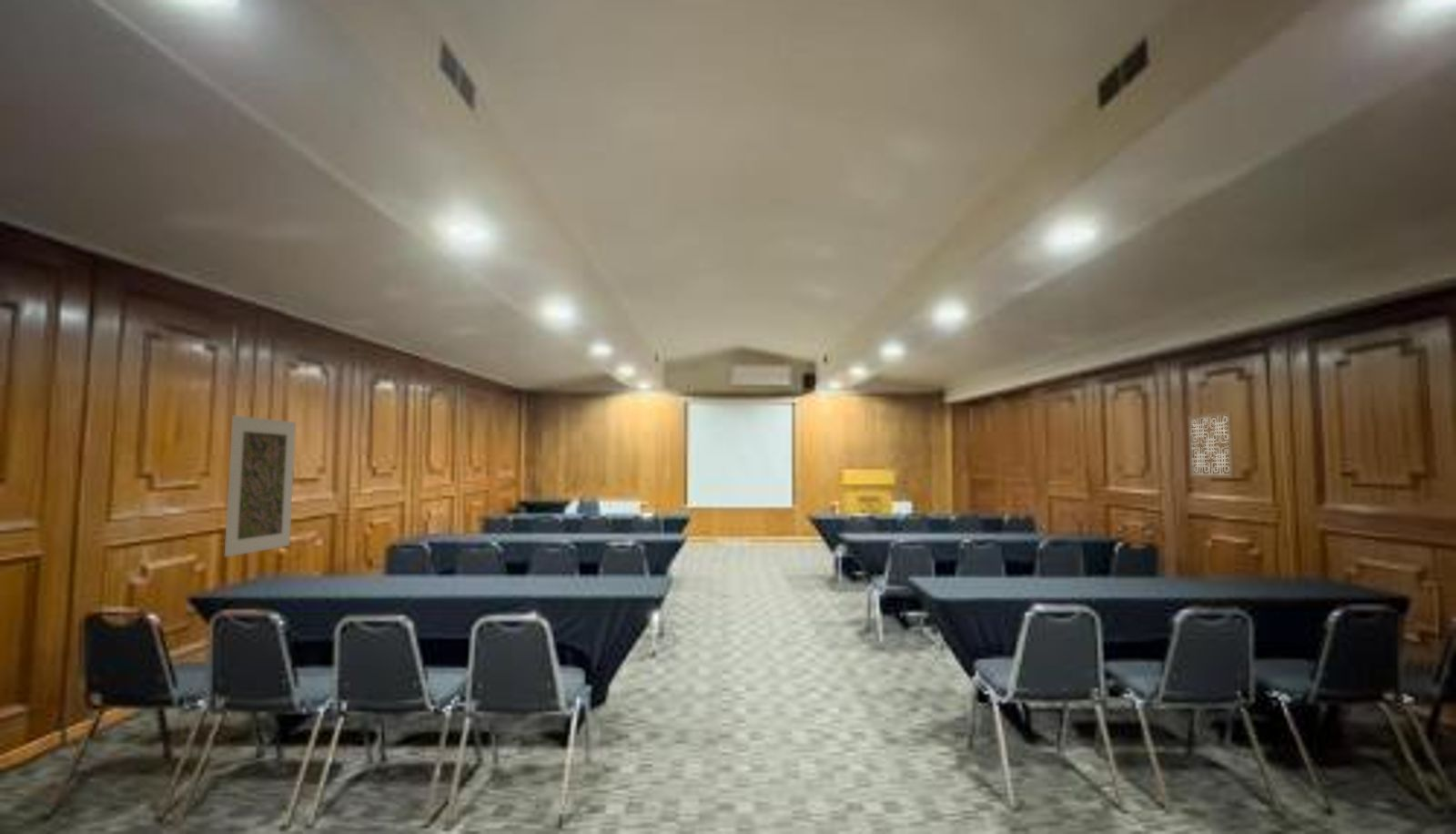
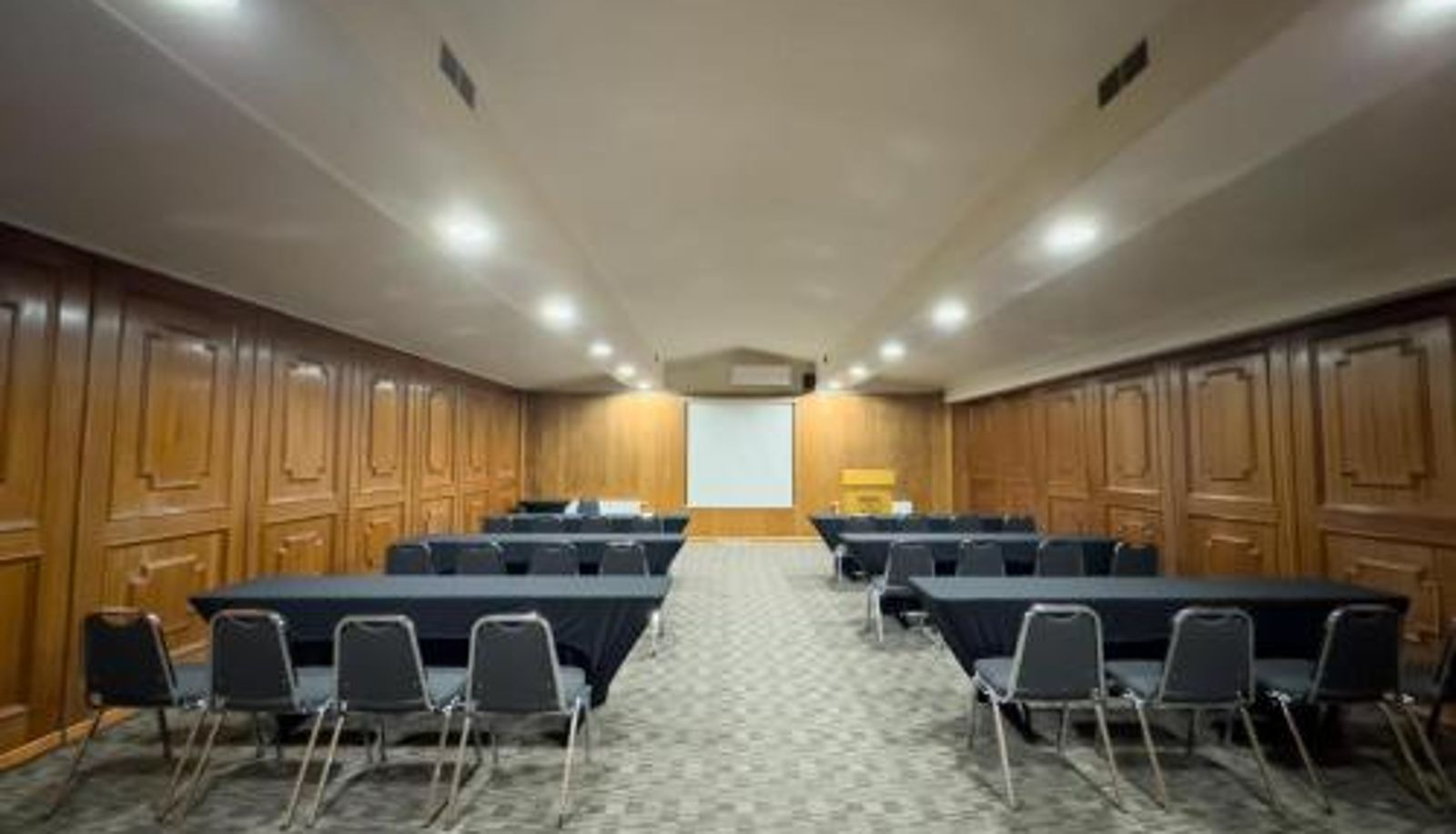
- wall art [1187,411,1235,479]
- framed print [224,414,297,557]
